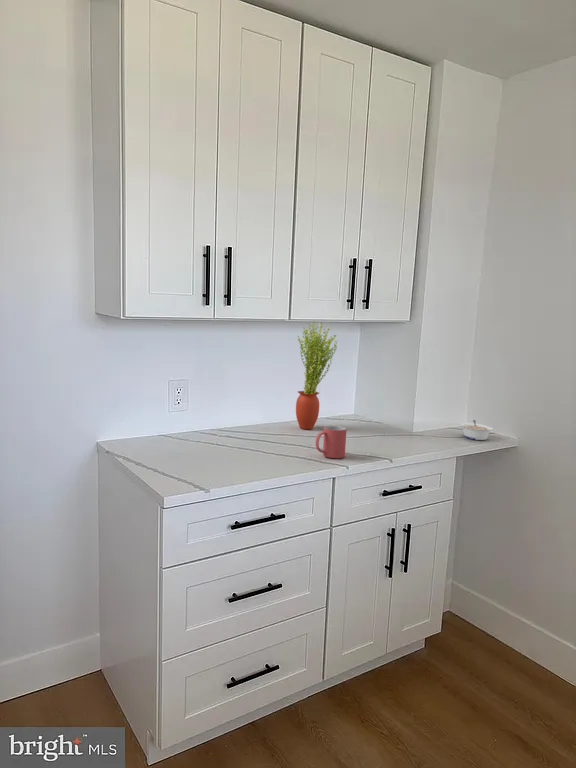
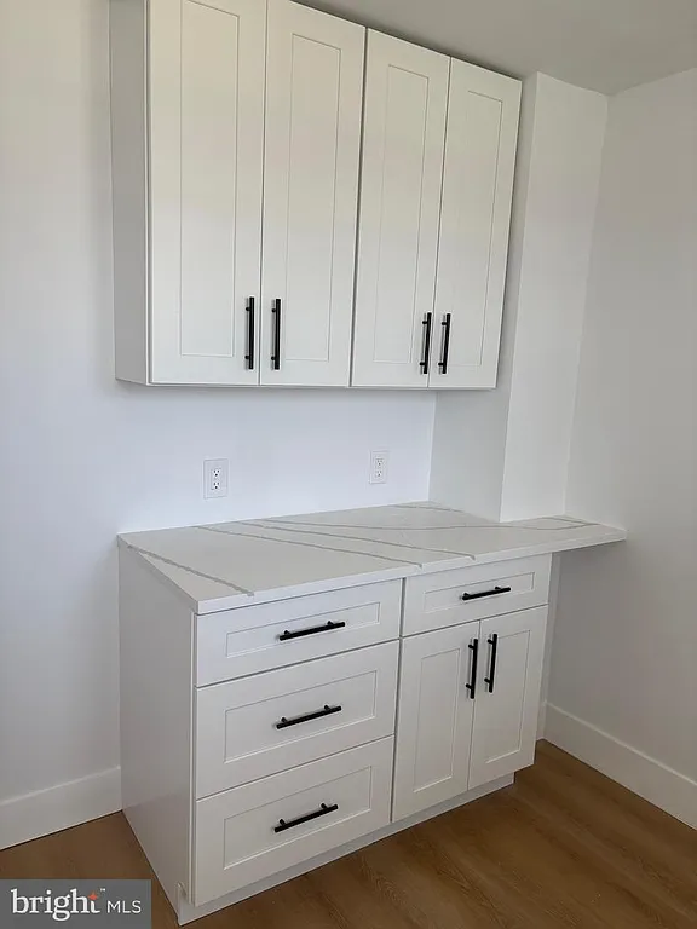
- legume [460,419,494,441]
- mug [315,425,348,459]
- potted plant [295,321,338,430]
